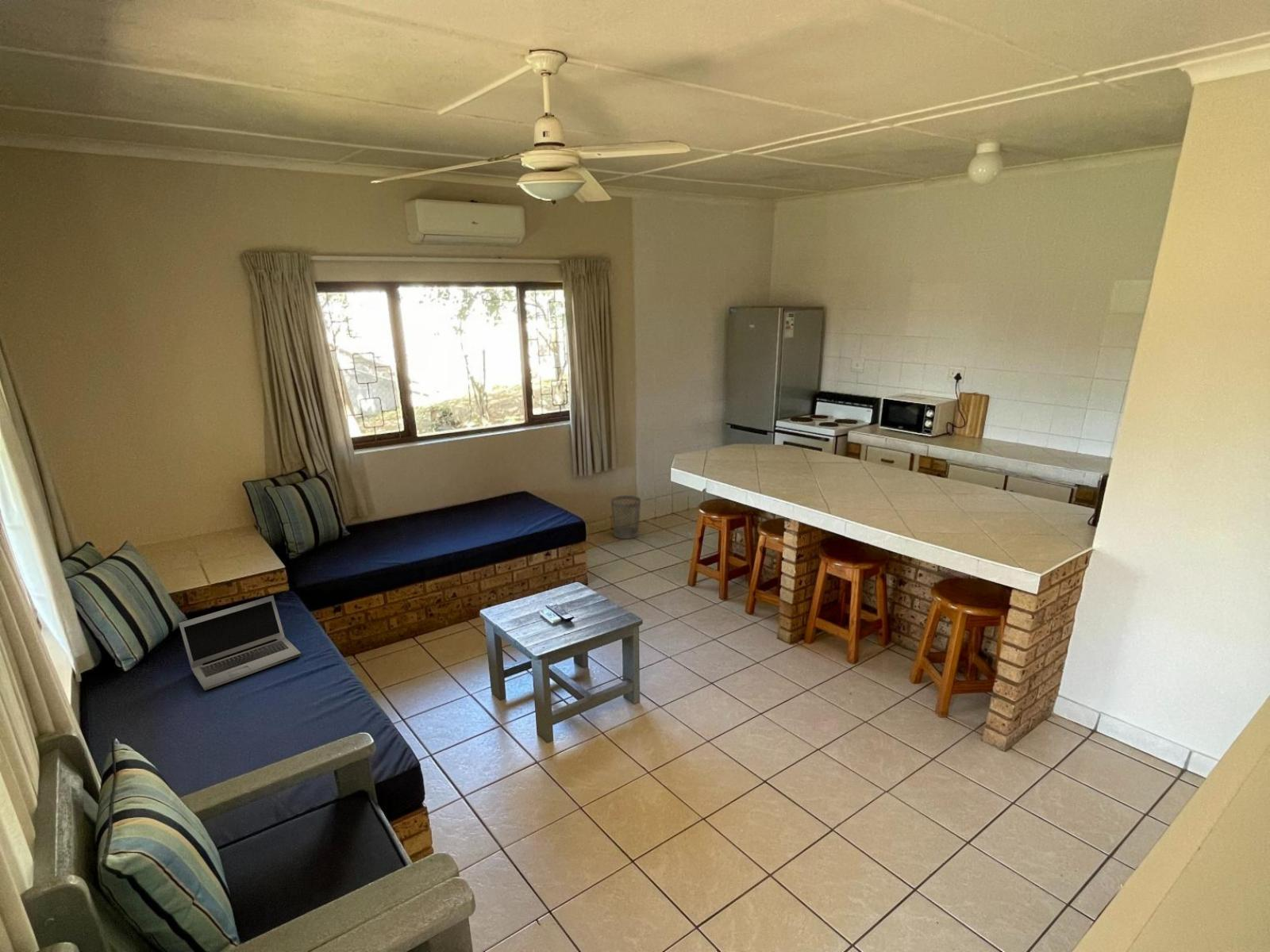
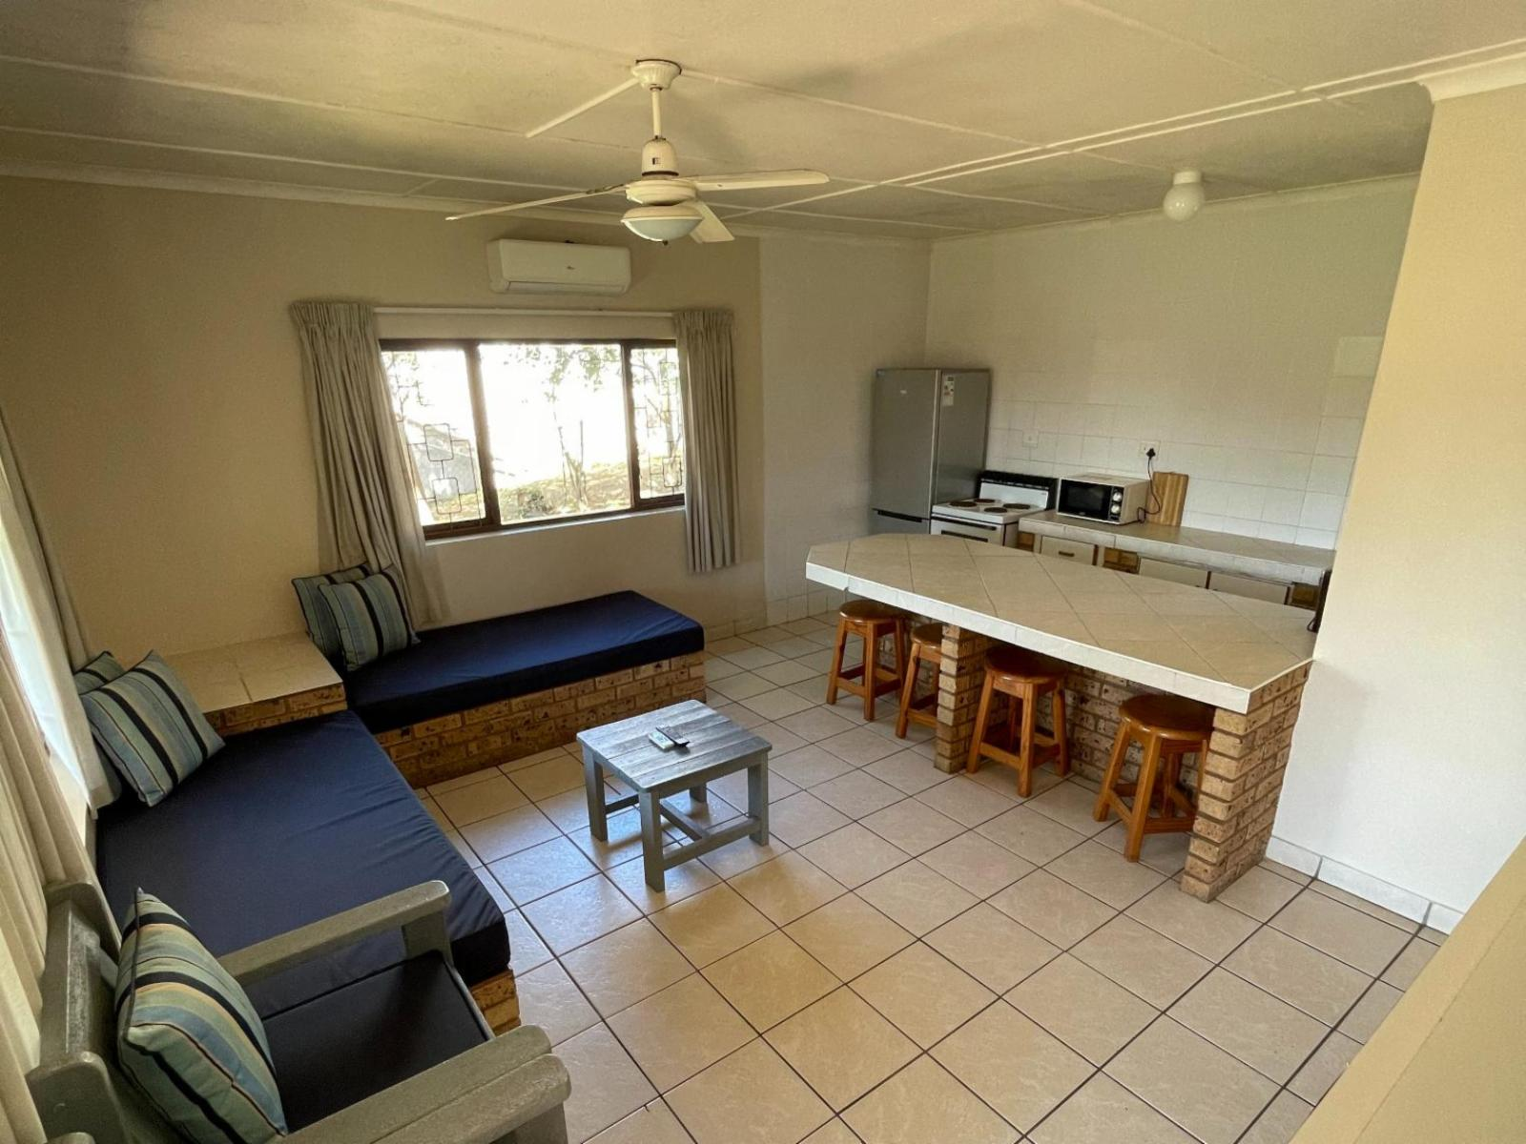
- laptop [178,594,302,691]
- wastebasket [610,495,641,539]
